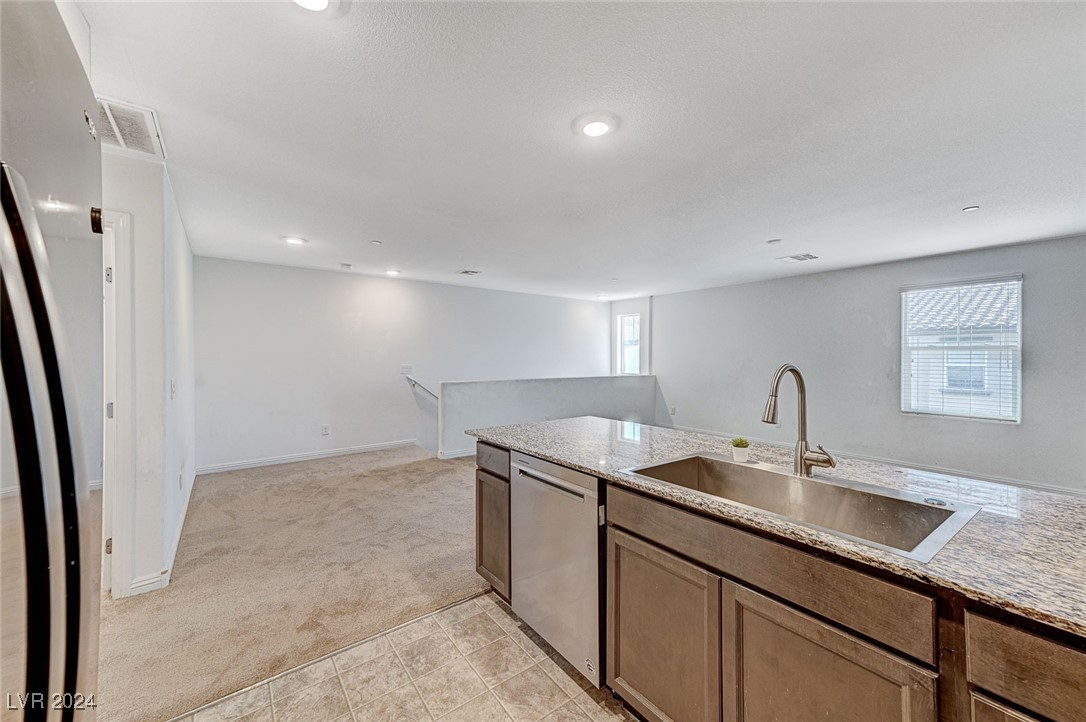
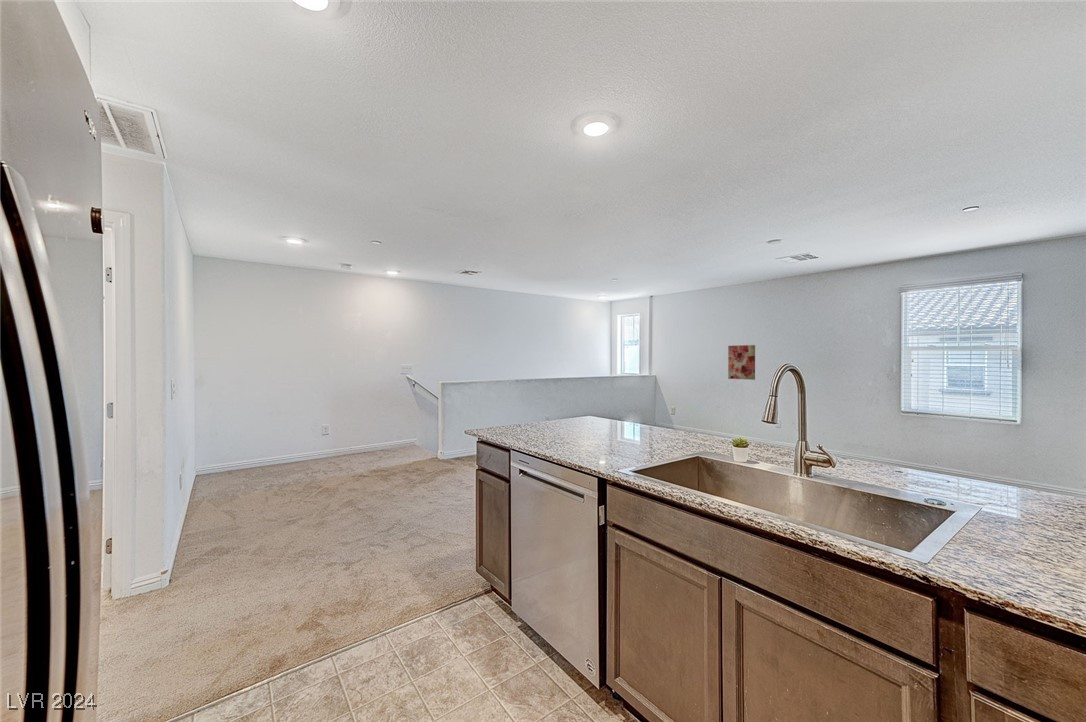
+ wall art [727,344,756,381]
